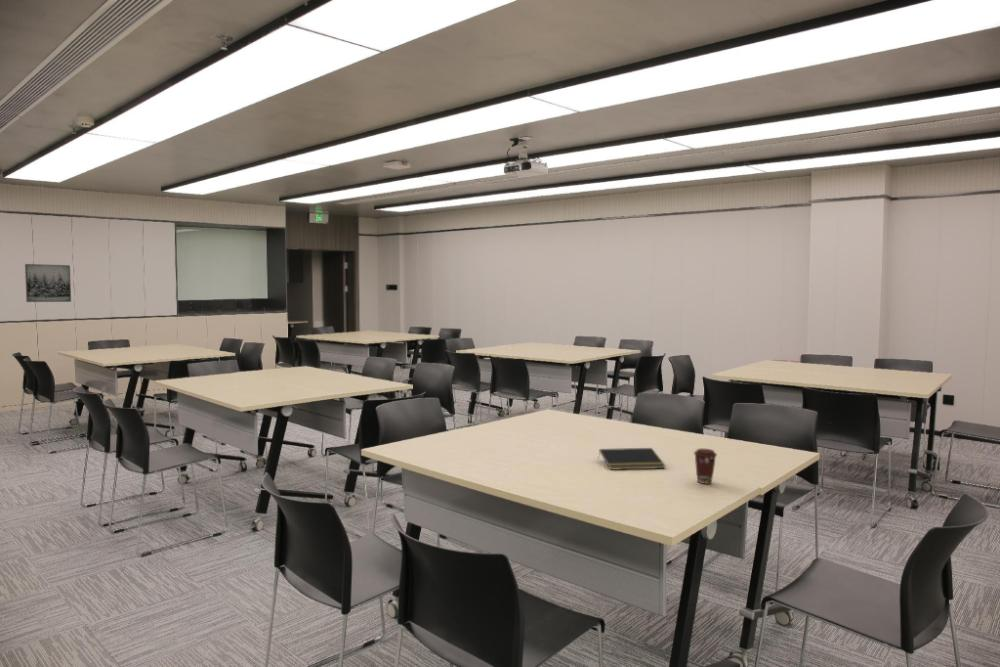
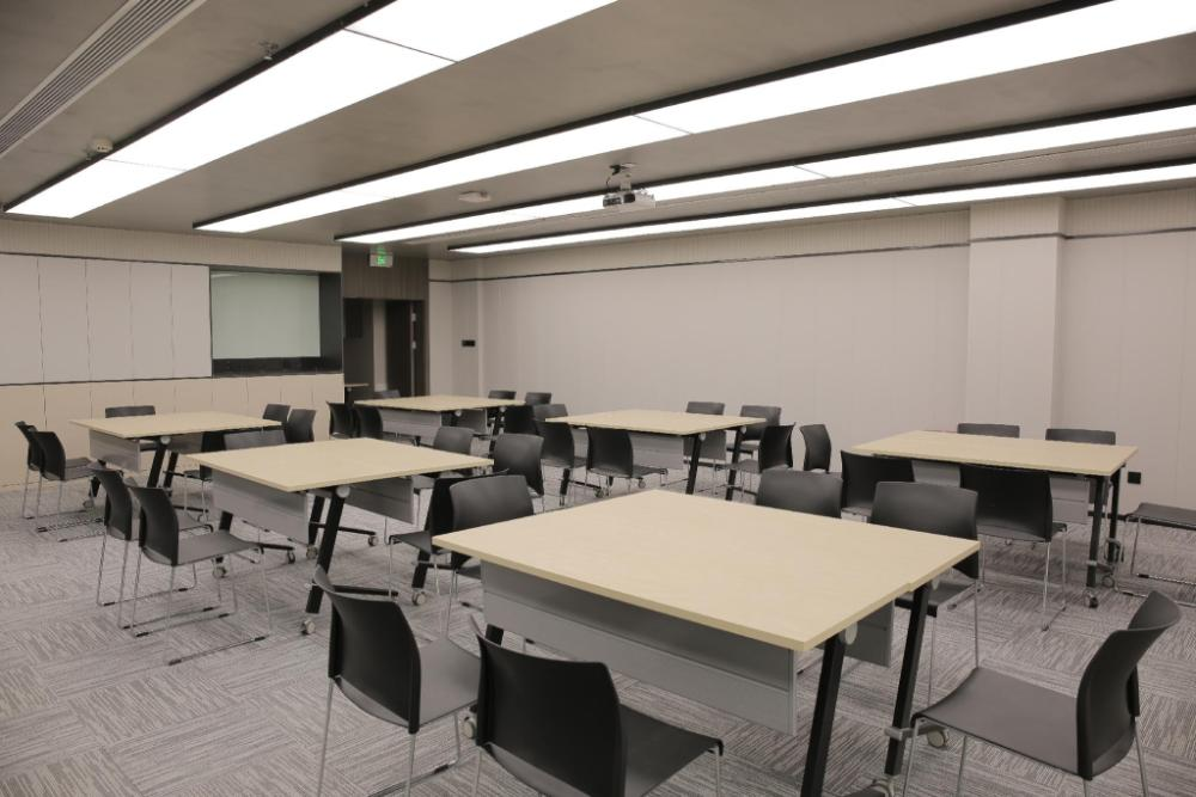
- coffee cup [693,448,718,485]
- wall art [24,263,72,303]
- notepad [597,447,666,471]
